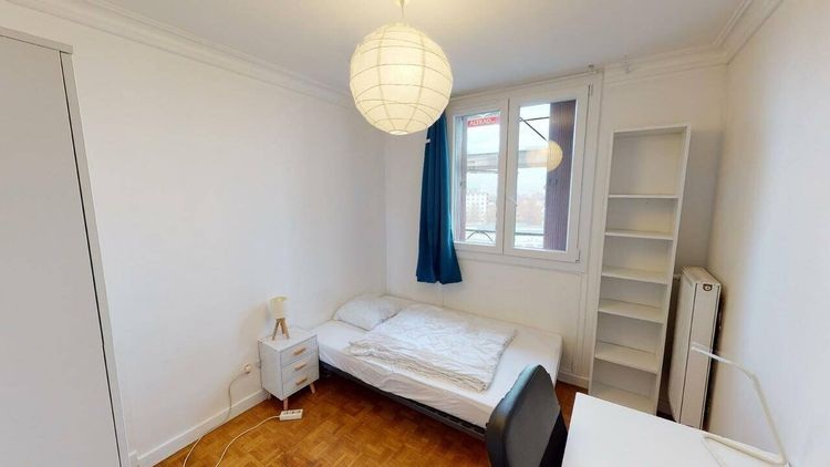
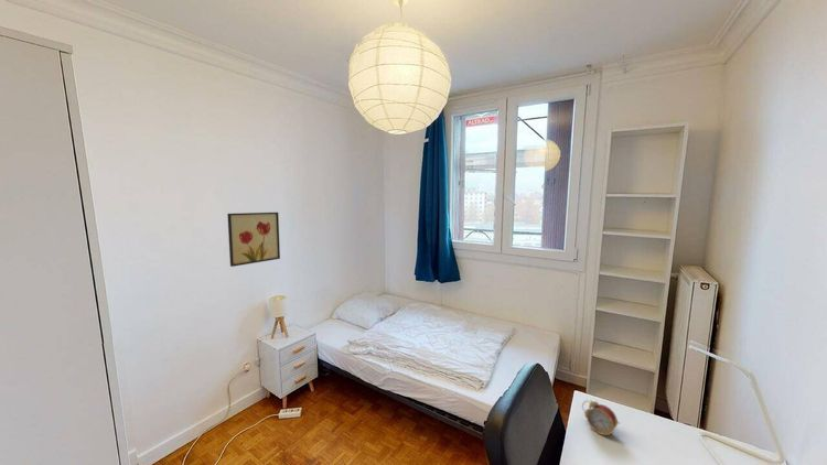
+ wall art [226,212,281,268]
+ alarm clock [581,399,621,436]
